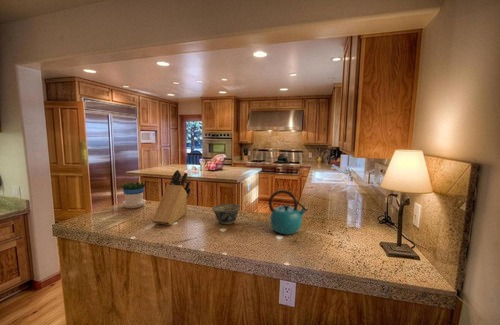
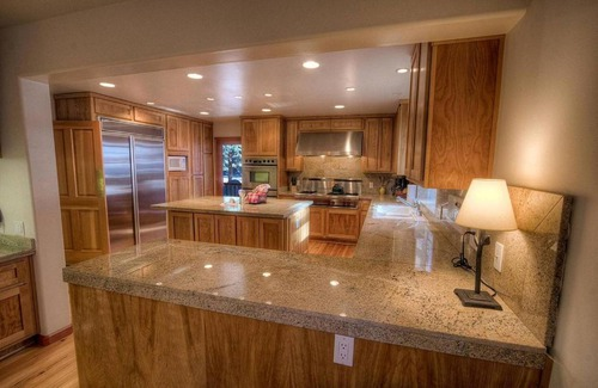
- flowerpot [120,181,147,209]
- bowl [211,203,242,225]
- knife block [151,169,192,226]
- kettle [268,189,309,235]
